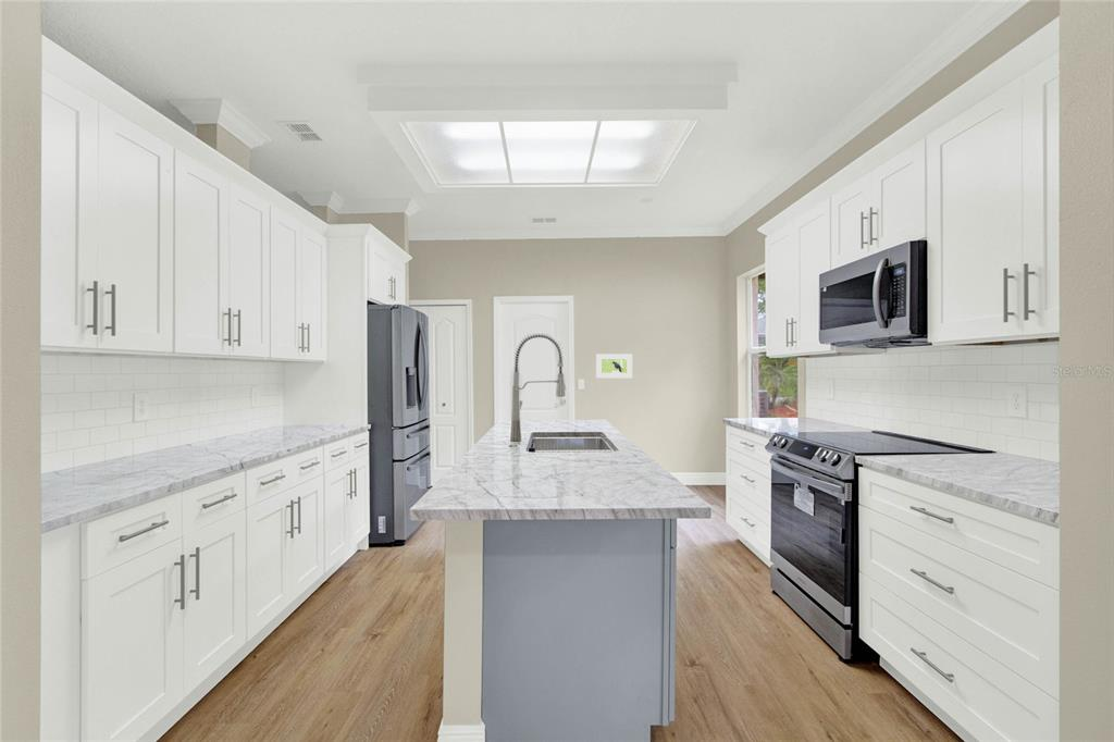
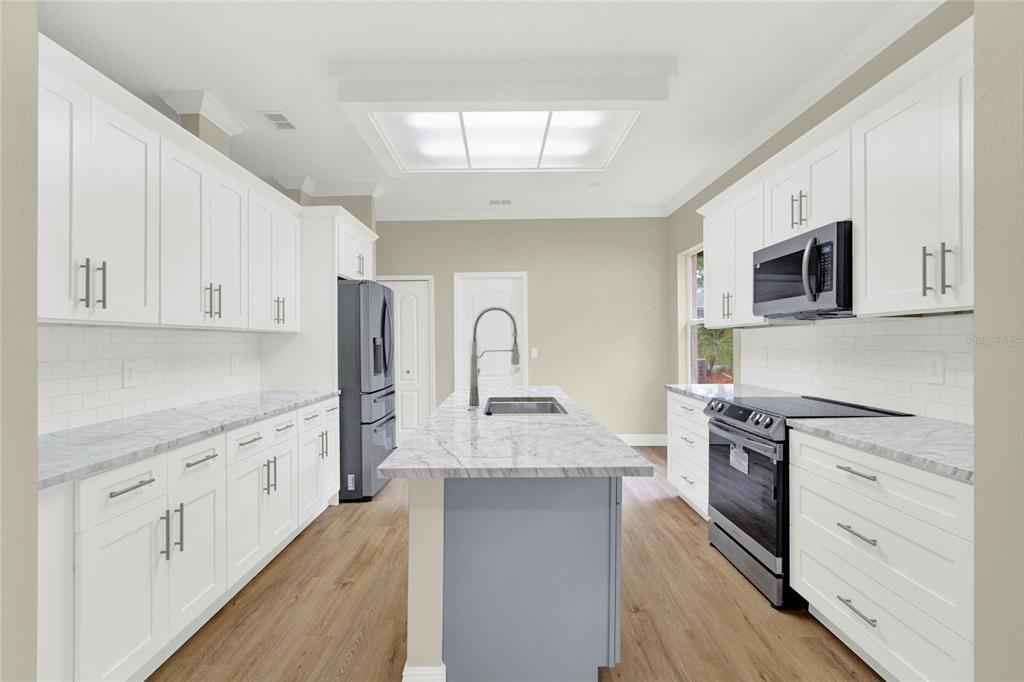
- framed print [595,353,633,379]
